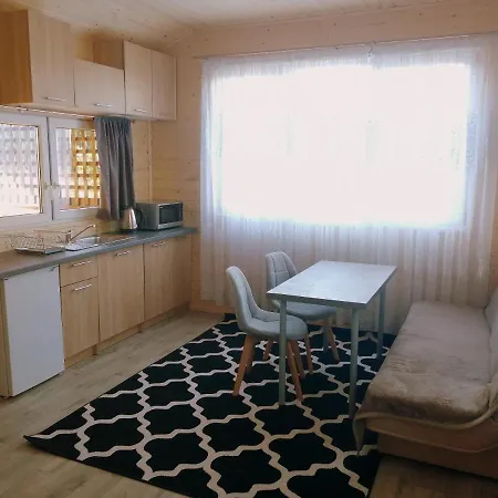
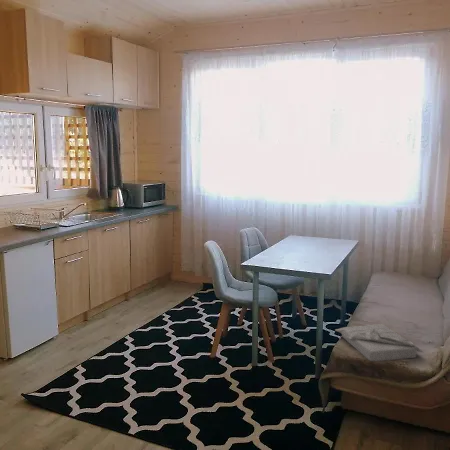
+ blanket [334,323,424,362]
